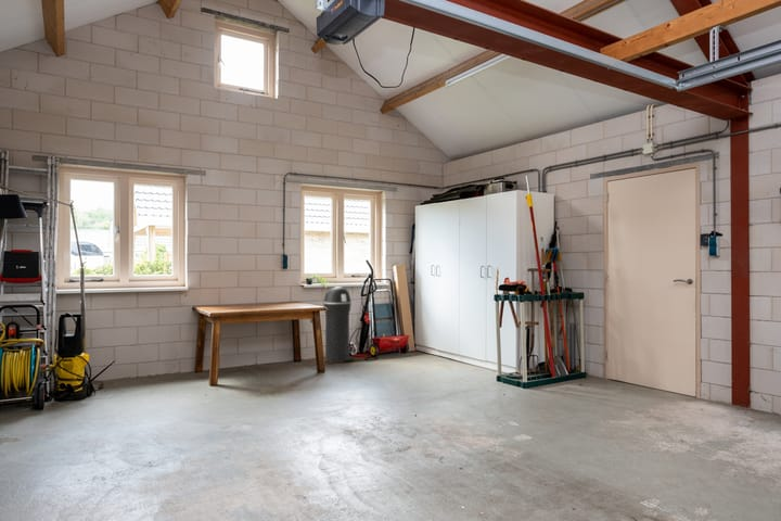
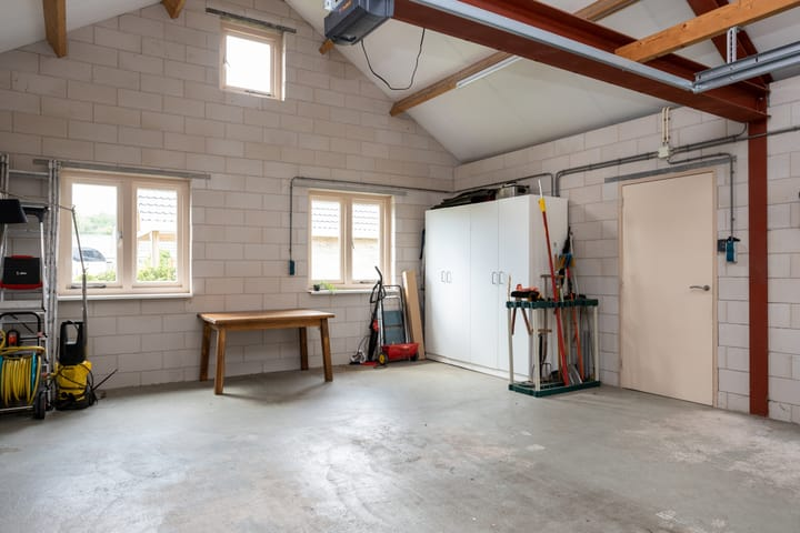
- trash can [322,285,353,364]
